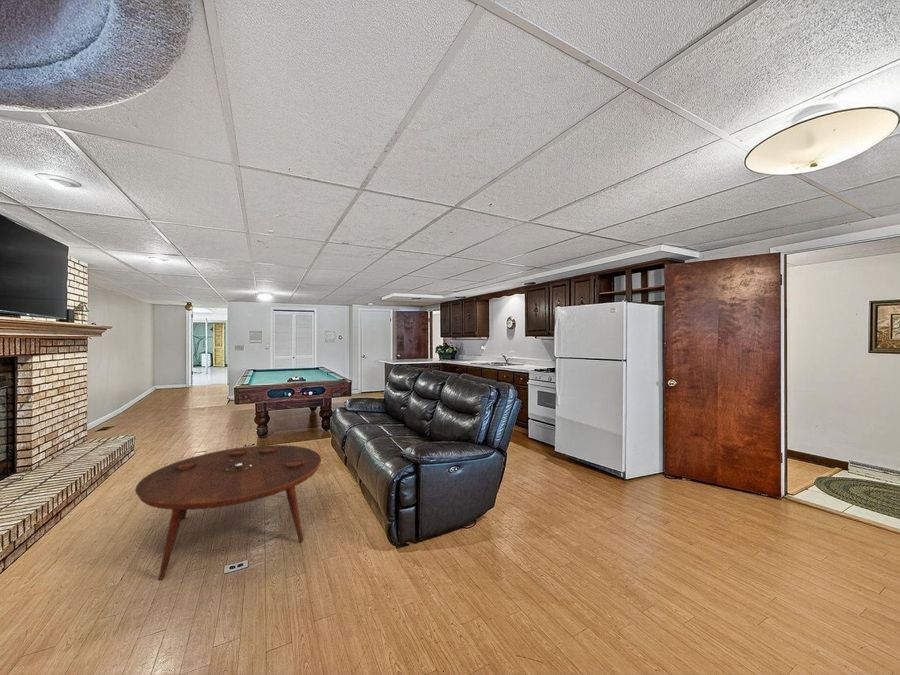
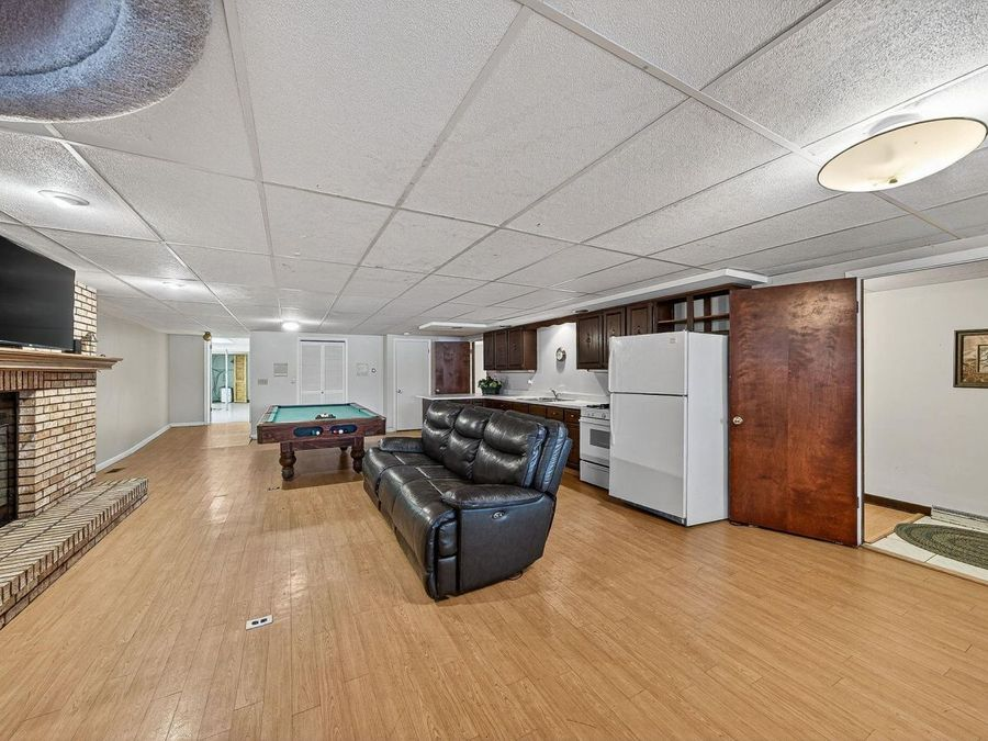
- coffee table [134,444,322,581]
